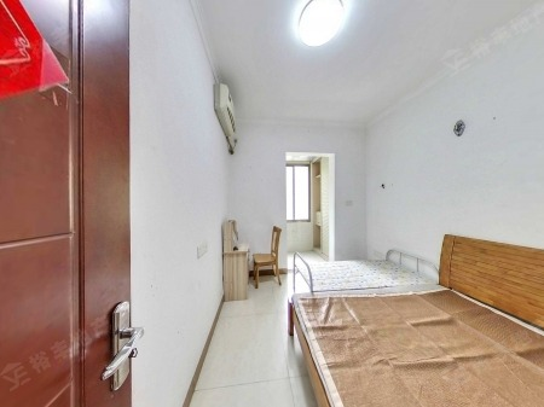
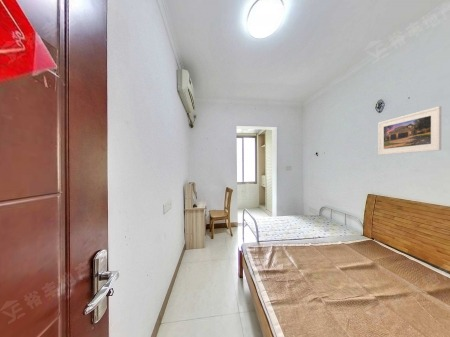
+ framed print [377,105,442,156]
